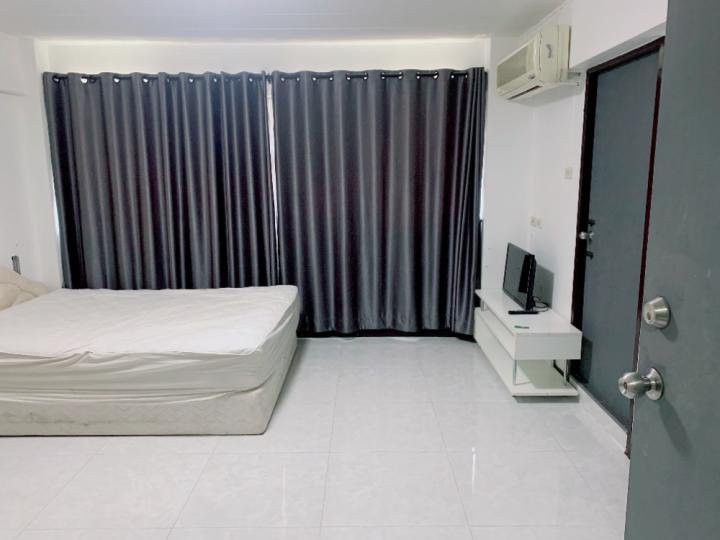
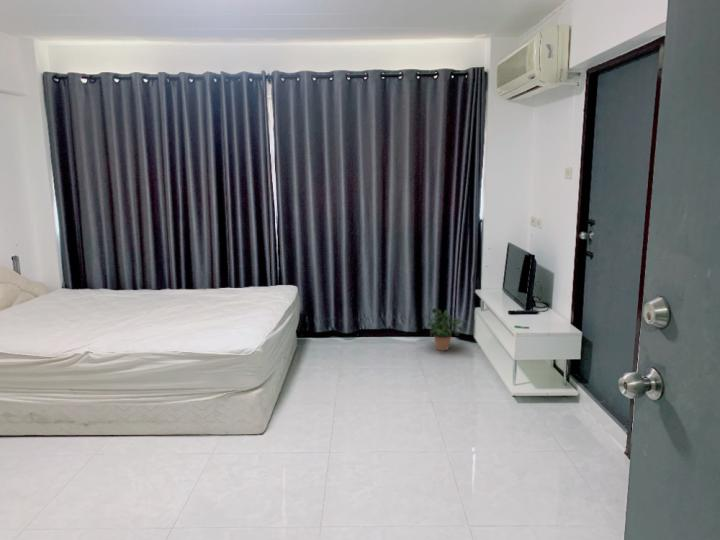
+ potted plant [426,307,466,351]
